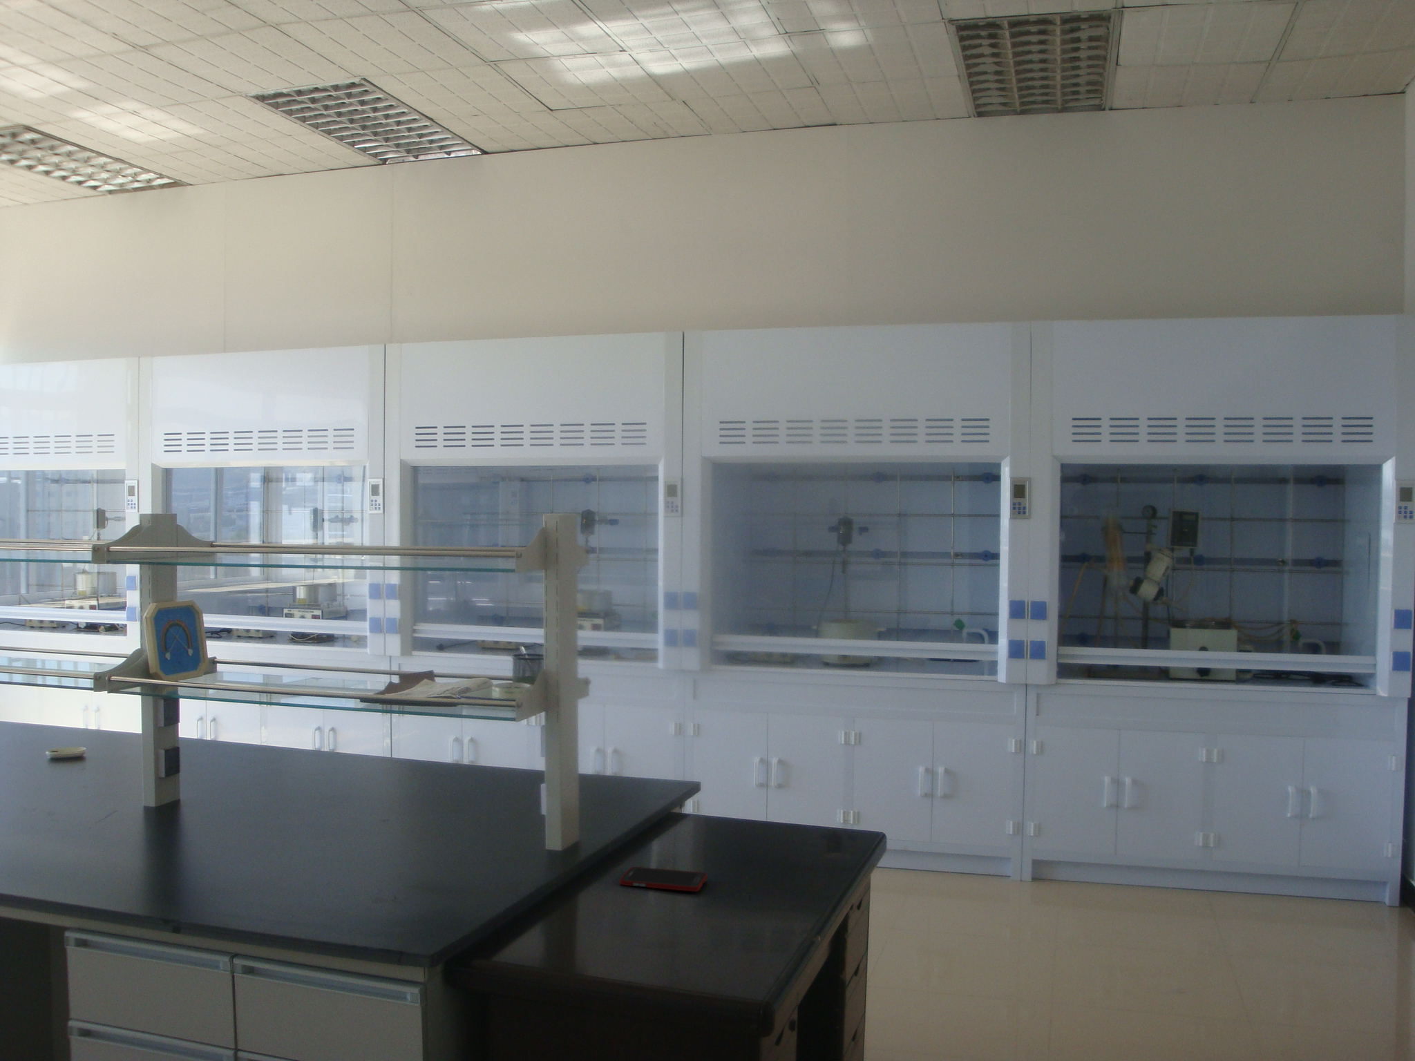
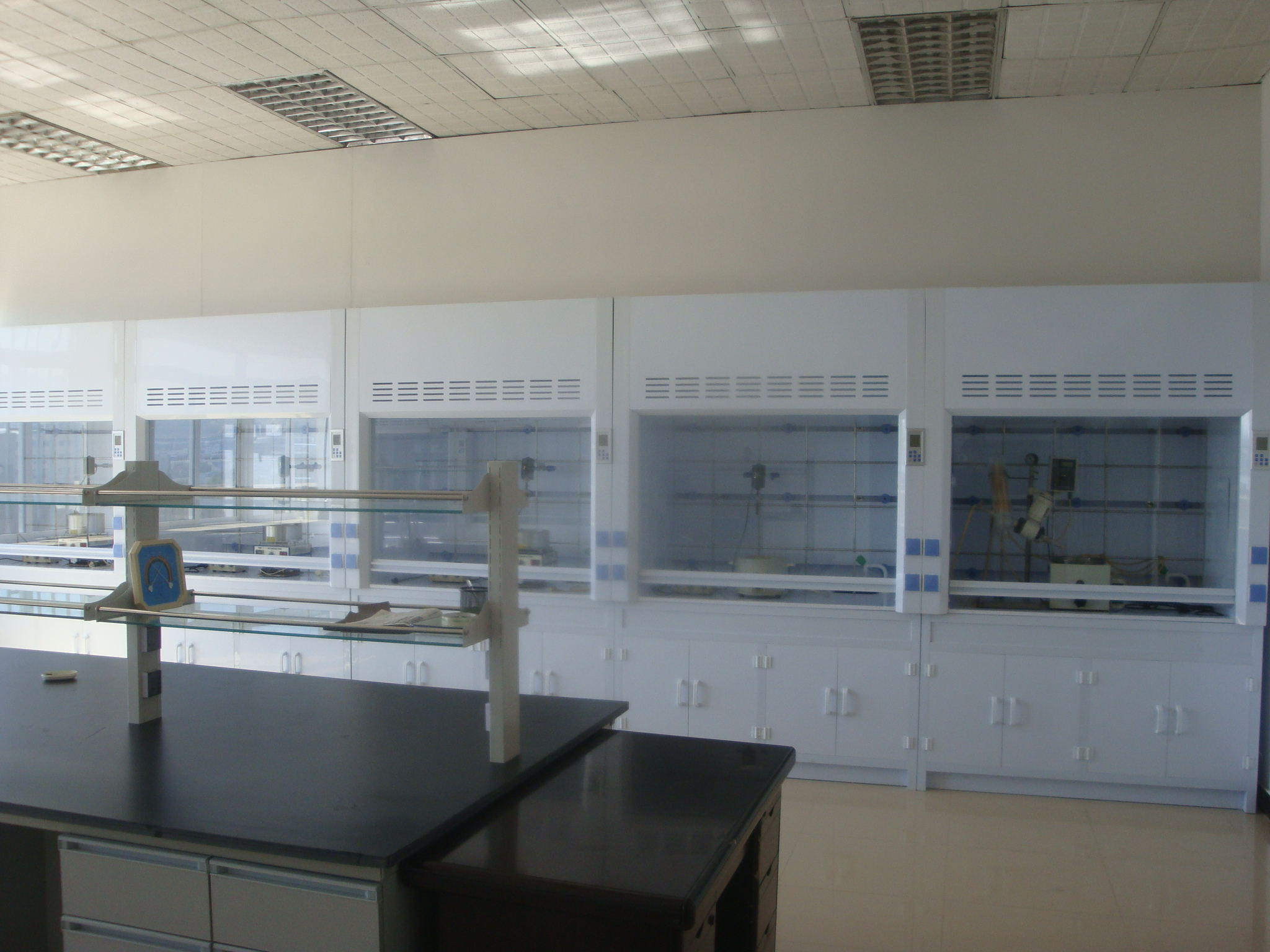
- cell phone [619,866,708,893]
